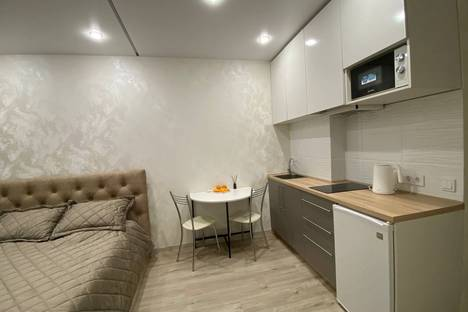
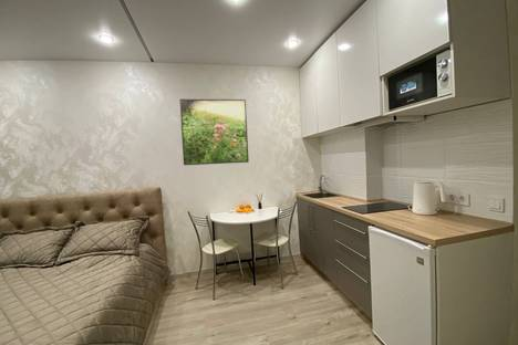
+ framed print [179,98,250,166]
